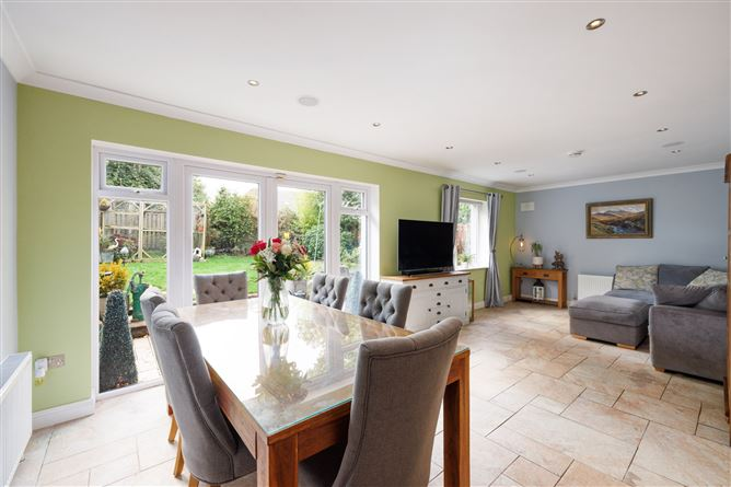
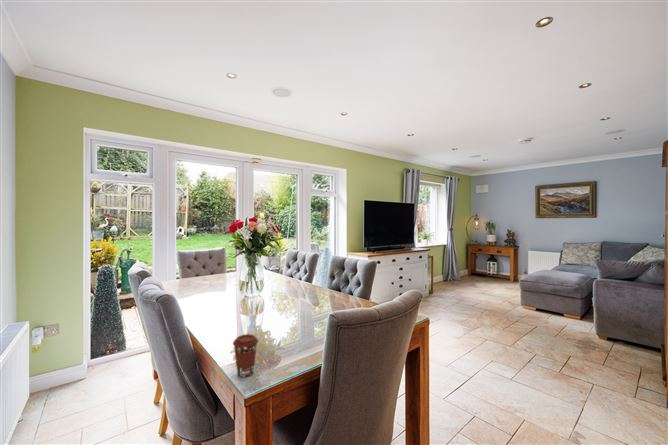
+ coffee cup [232,333,259,378]
